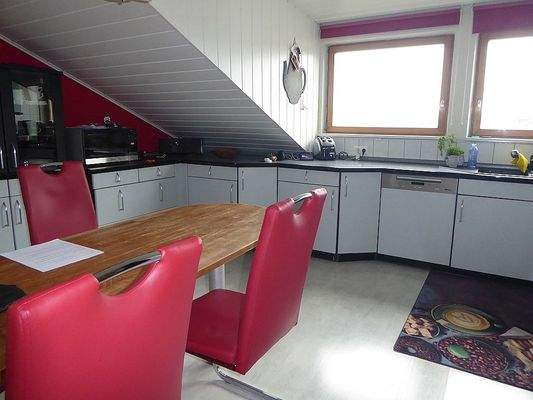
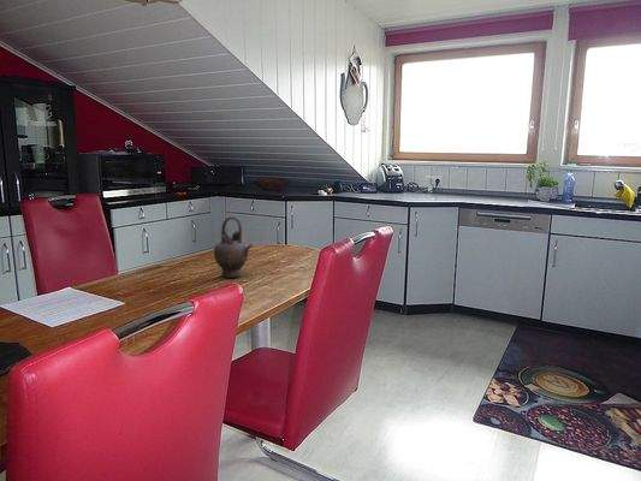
+ teapot [213,215,254,279]
